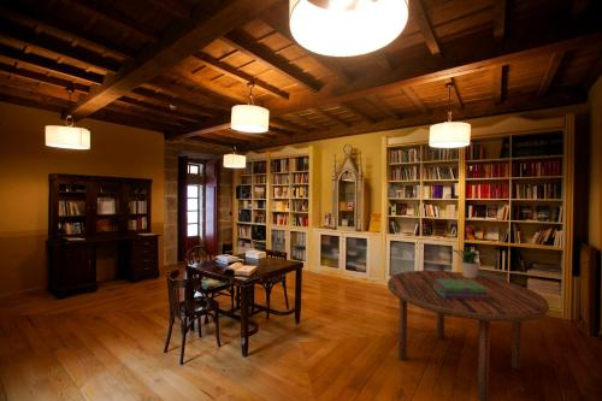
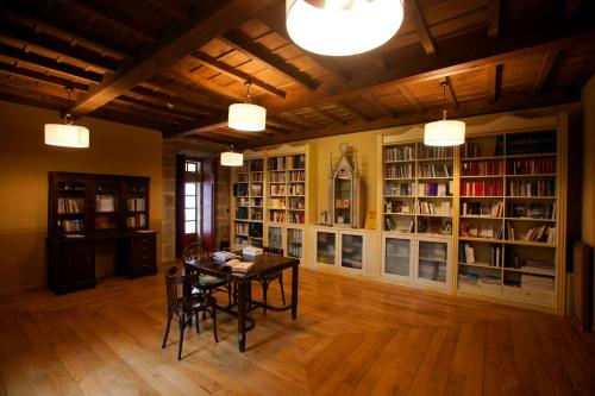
- potted plant [447,248,489,278]
- stack of books [433,279,489,300]
- dining table [386,270,550,401]
